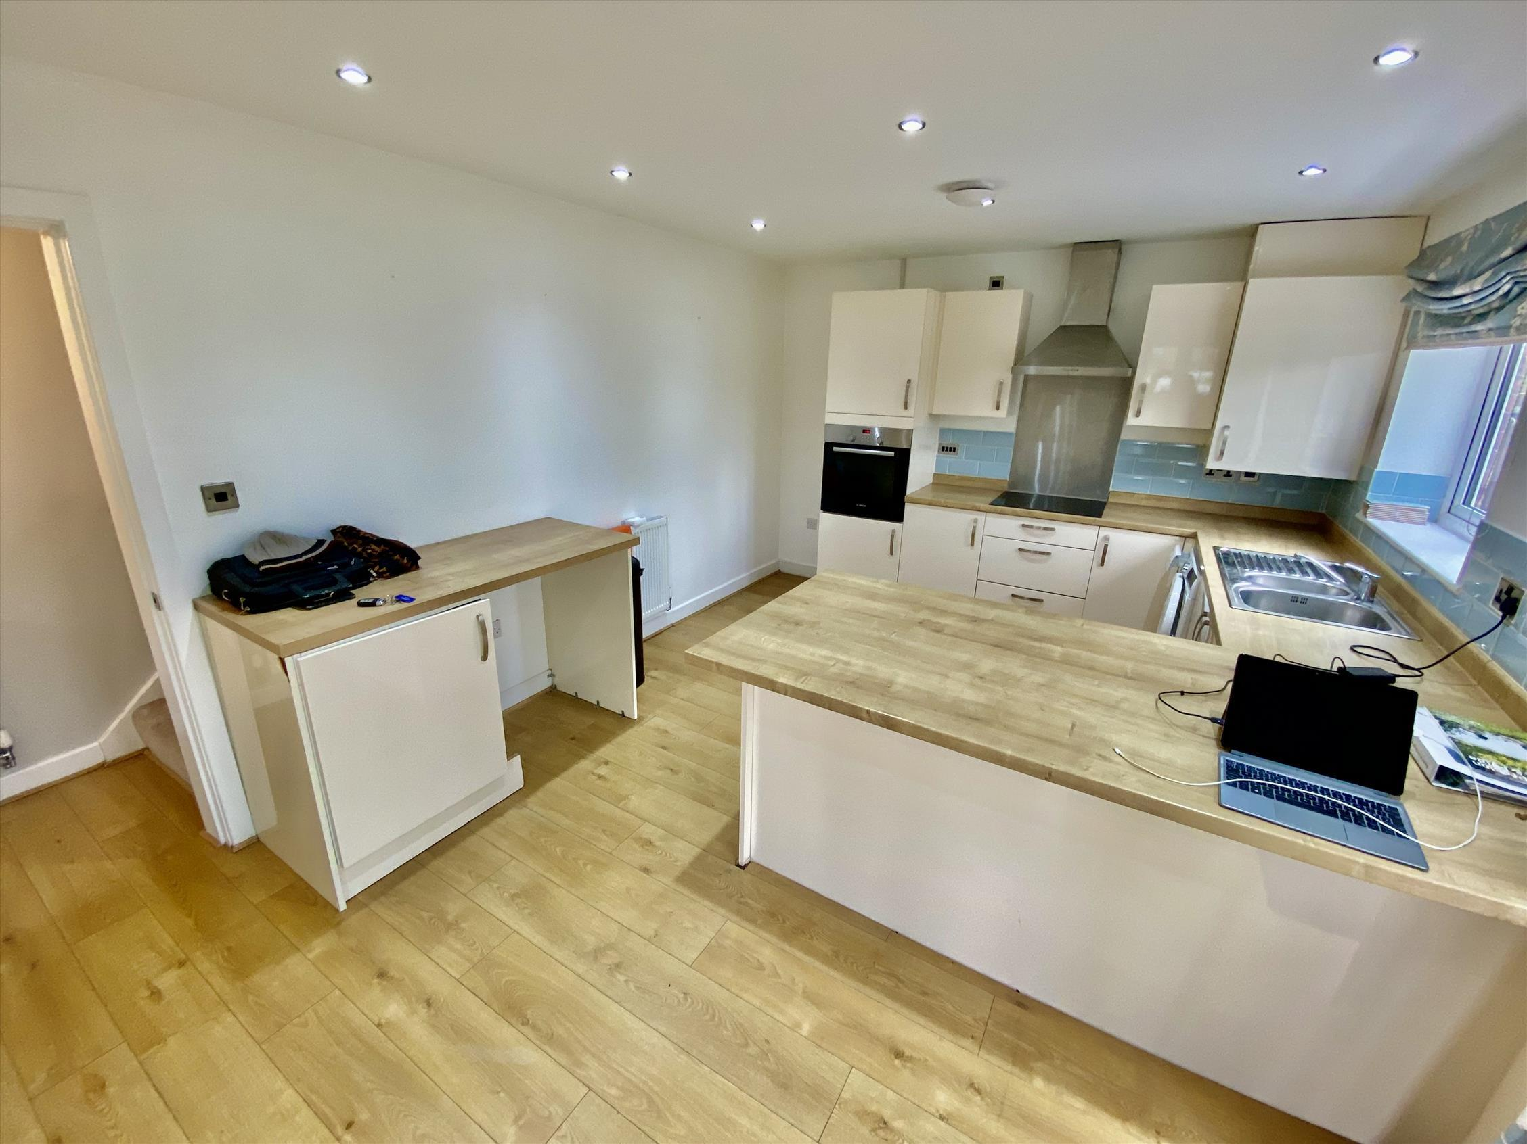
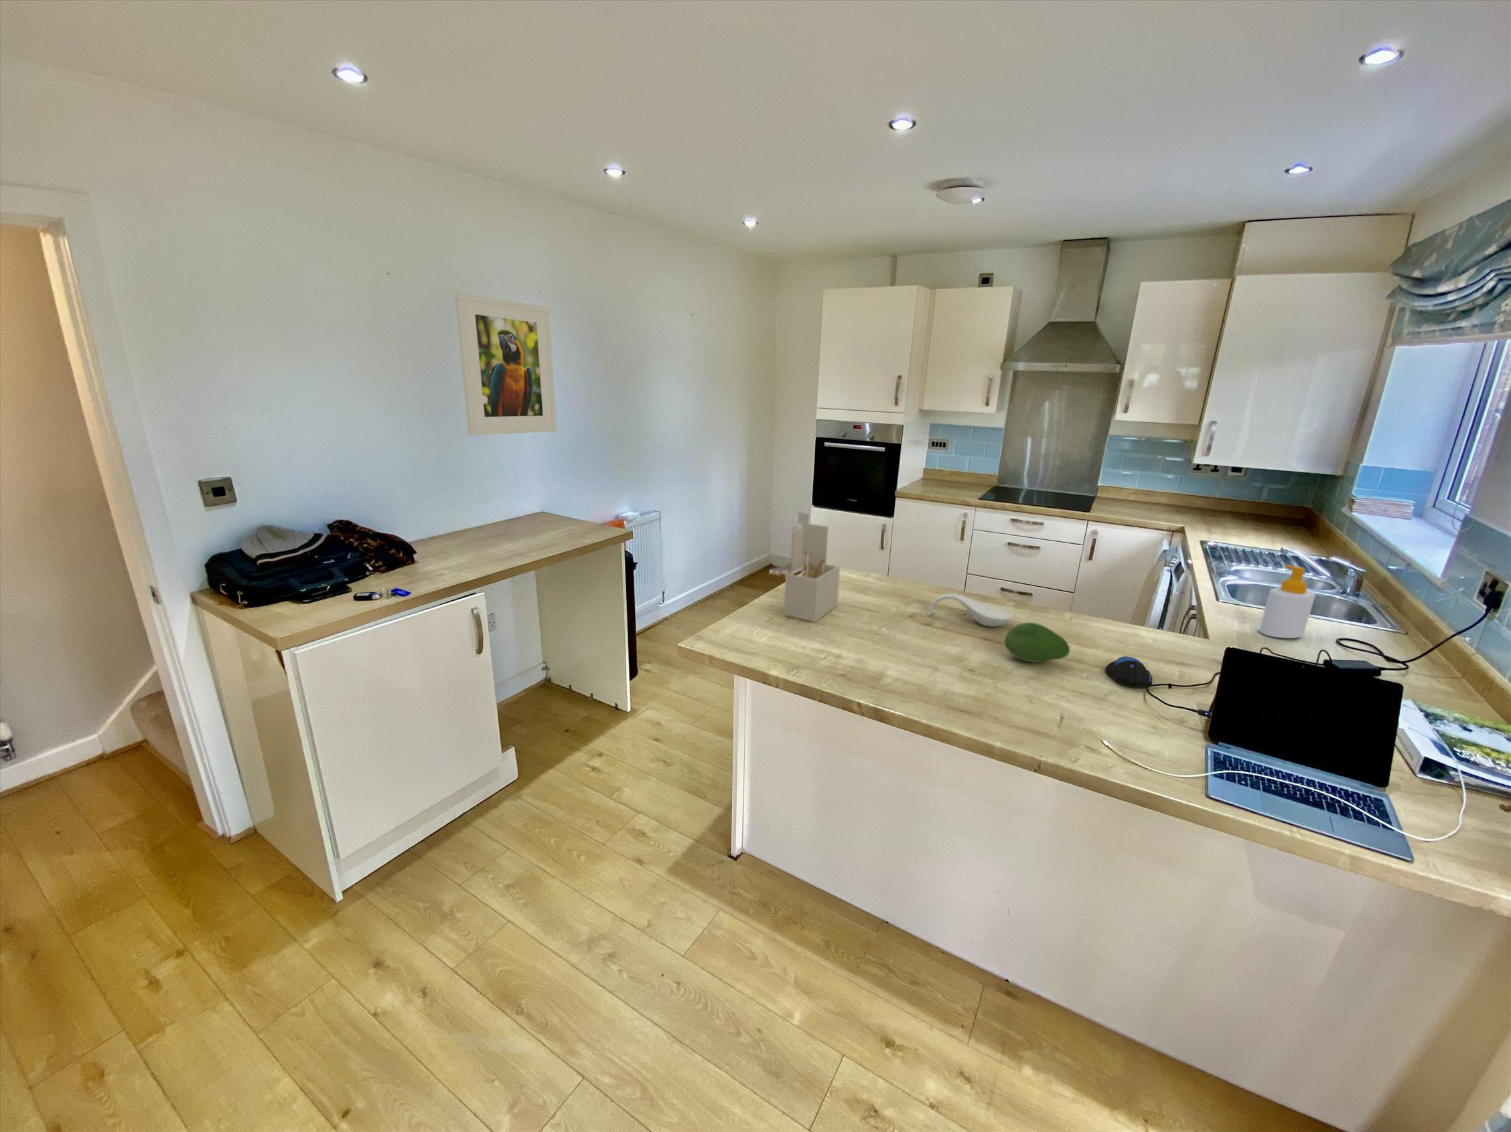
+ utensil holder [769,522,840,622]
+ spoon rest [928,593,1014,628]
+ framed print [454,291,557,435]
+ fruit [1004,622,1071,664]
+ soap bottle [1259,564,1316,639]
+ computer mouse [1104,655,1153,688]
